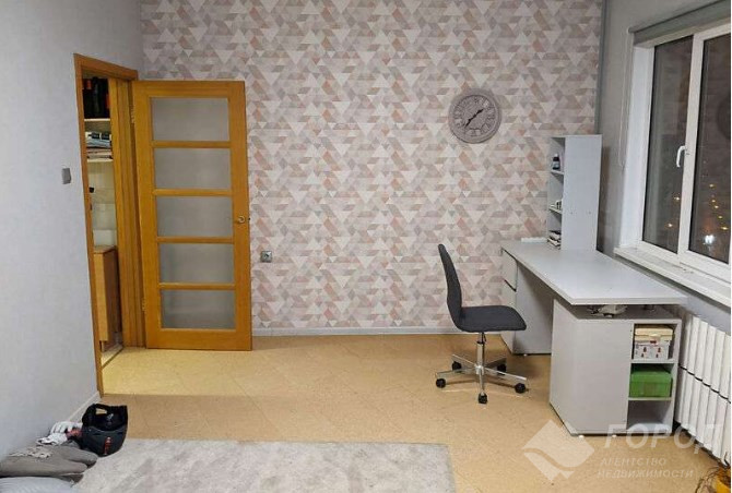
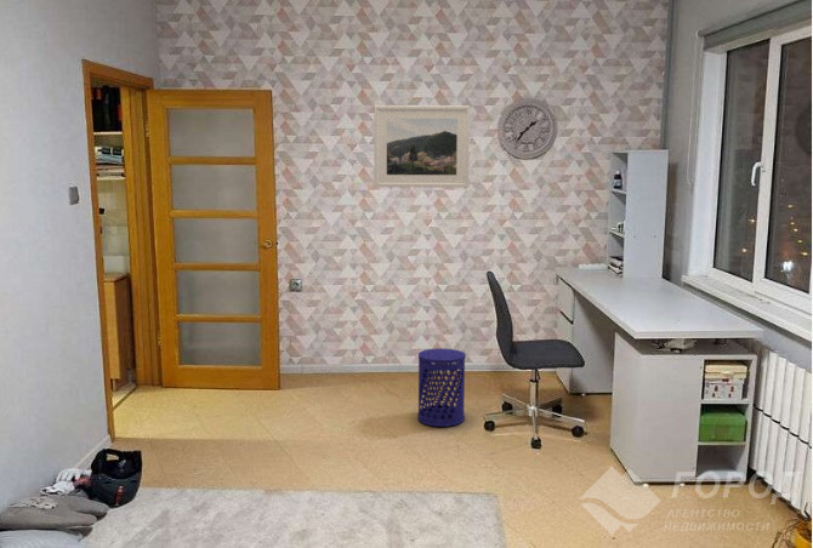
+ waste bin [416,347,467,428]
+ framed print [373,104,471,189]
